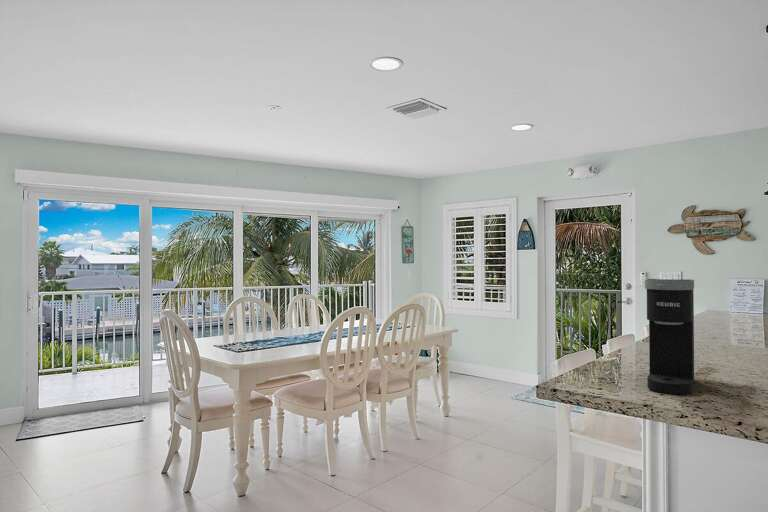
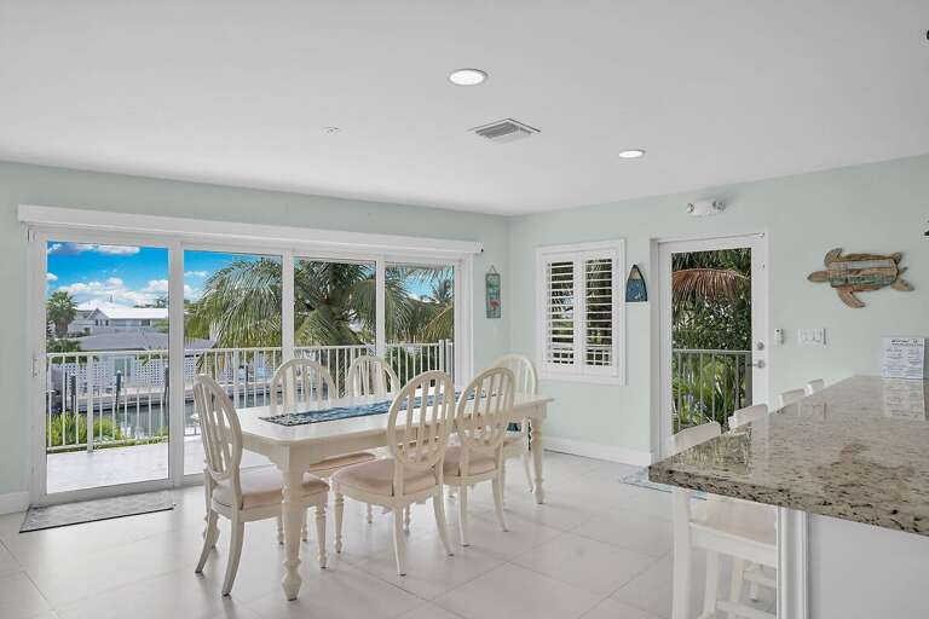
- coffee maker [644,278,695,396]
